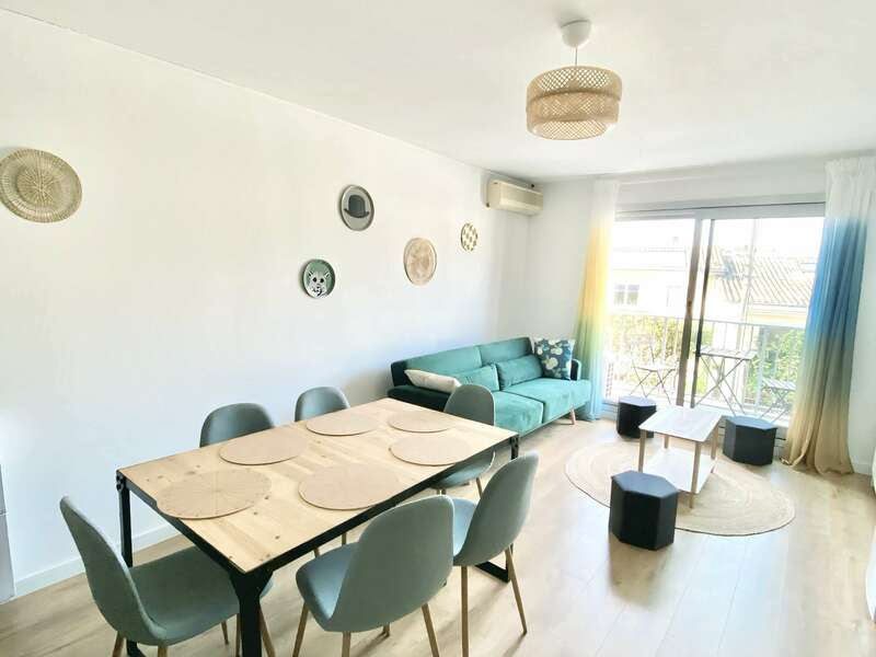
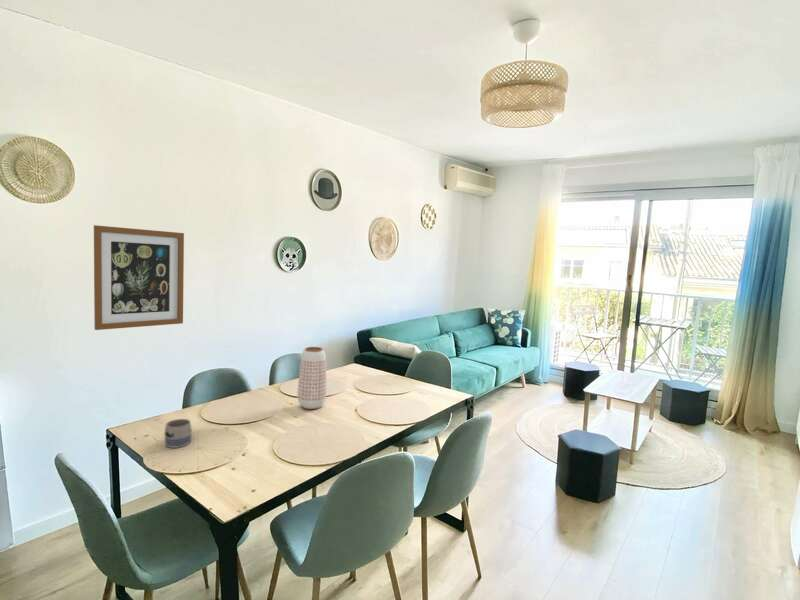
+ mug [164,418,192,449]
+ planter [297,346,327,411]
+ wall art [93,224,185,331]
